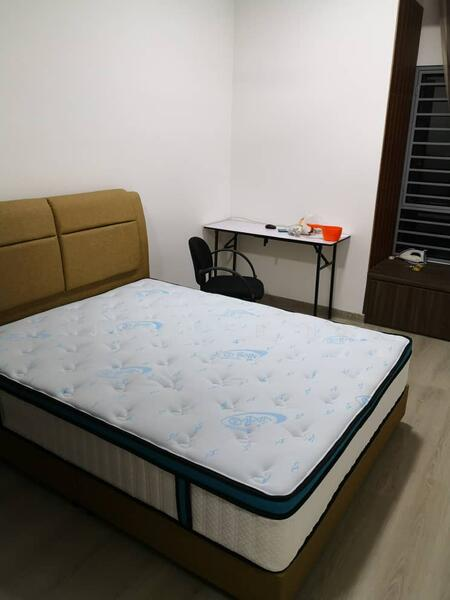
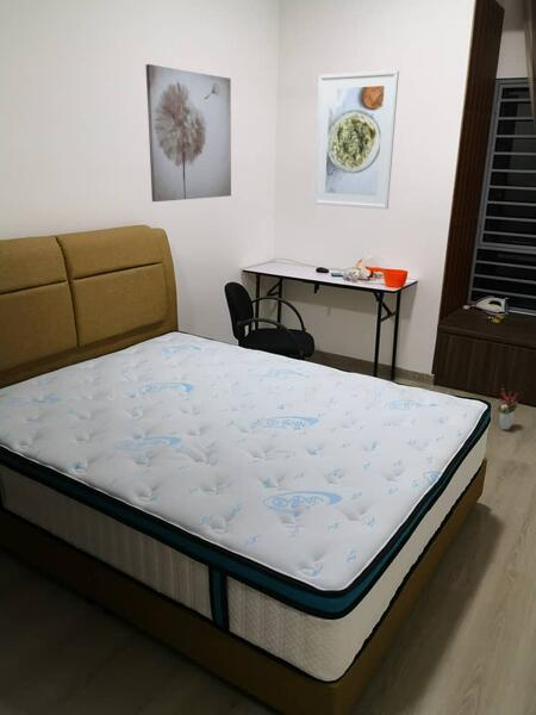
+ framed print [313,69,400,210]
+ decorative plant [496,386,519,430]
+ wall art [145,63,232,203]
